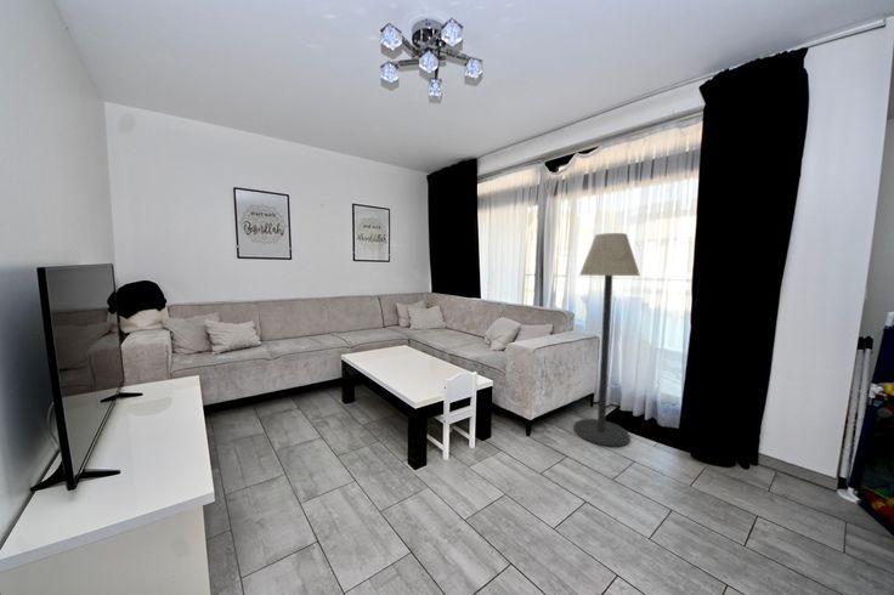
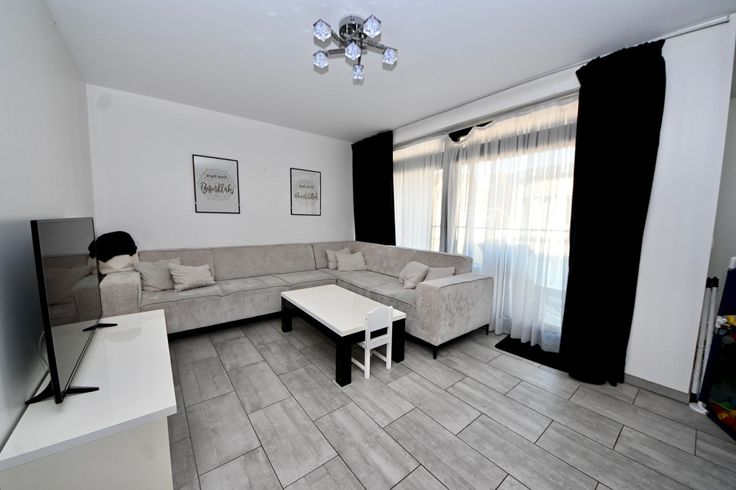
- floor lamp [573,232,641,447]
